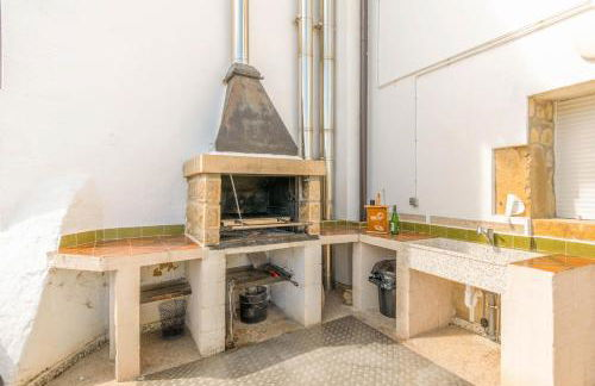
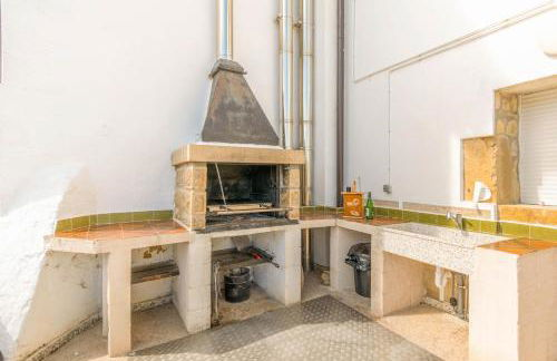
- waste bin [157,298,189,341]
